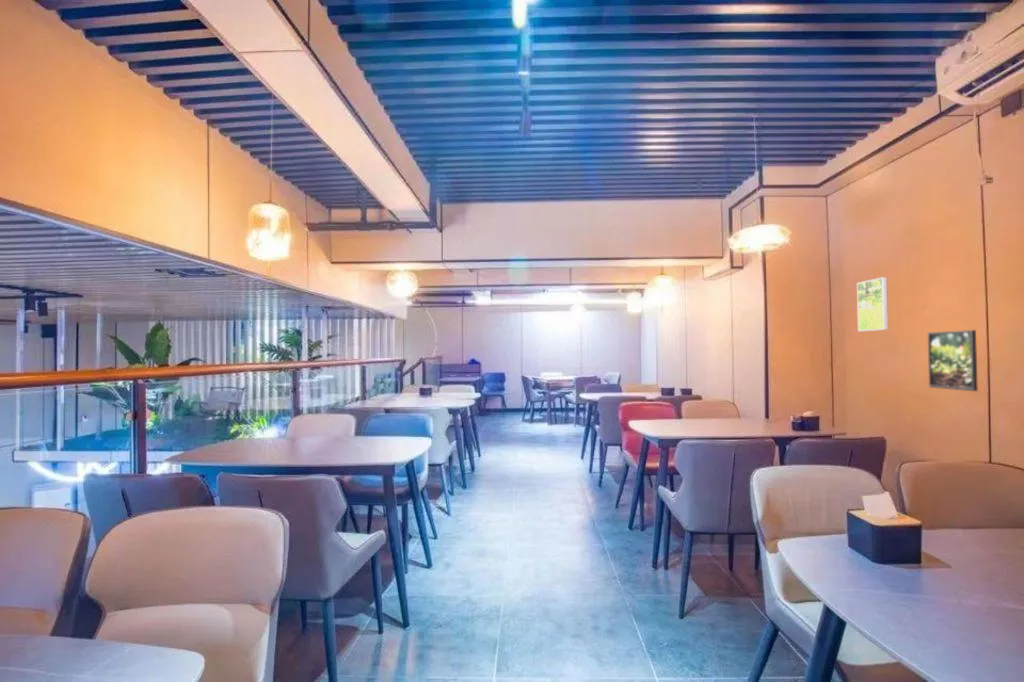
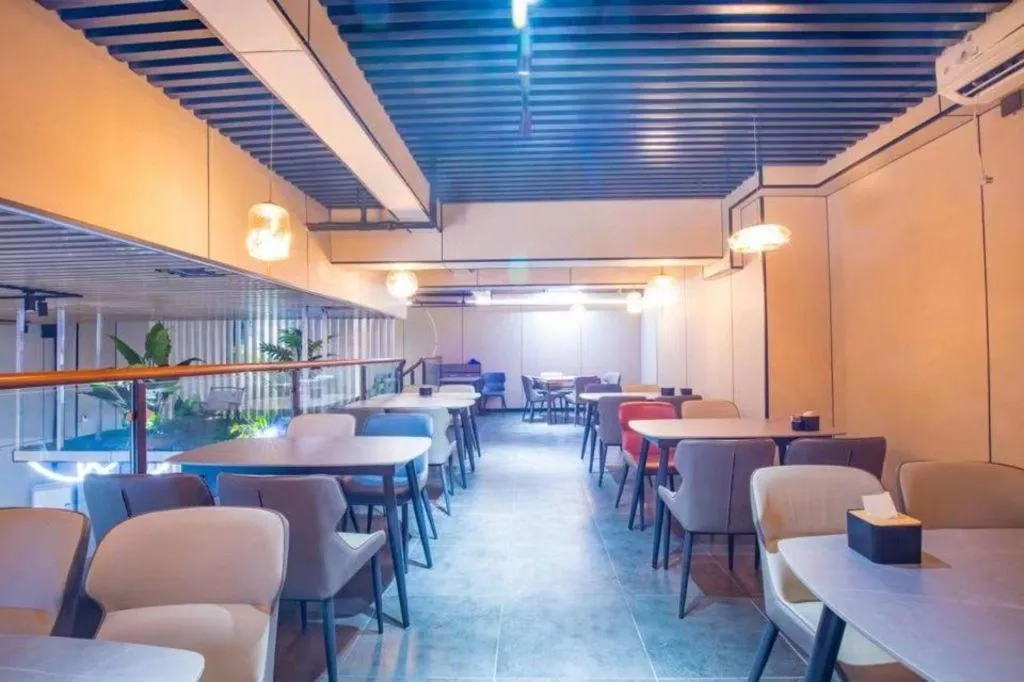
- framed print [856,276,889,332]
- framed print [927,329,979,392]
